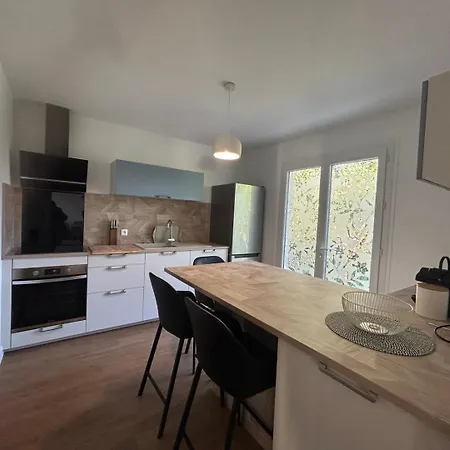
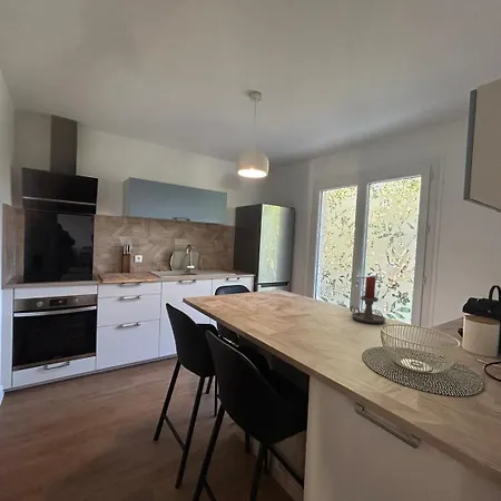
+ candle holder [350,275,386,324]
